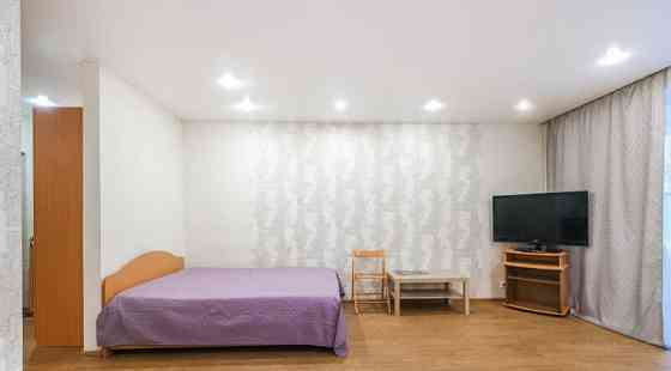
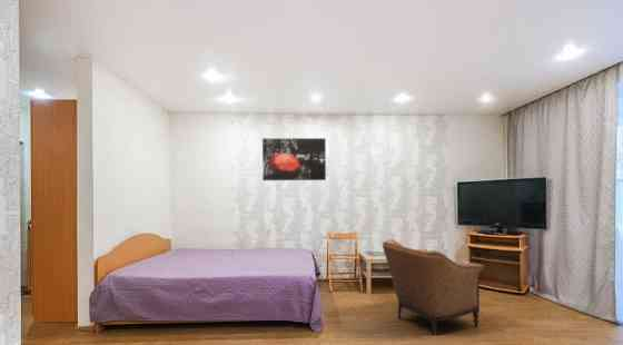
+ wall art [261,137,327,181]
+ armchair [382,238,487,337]
